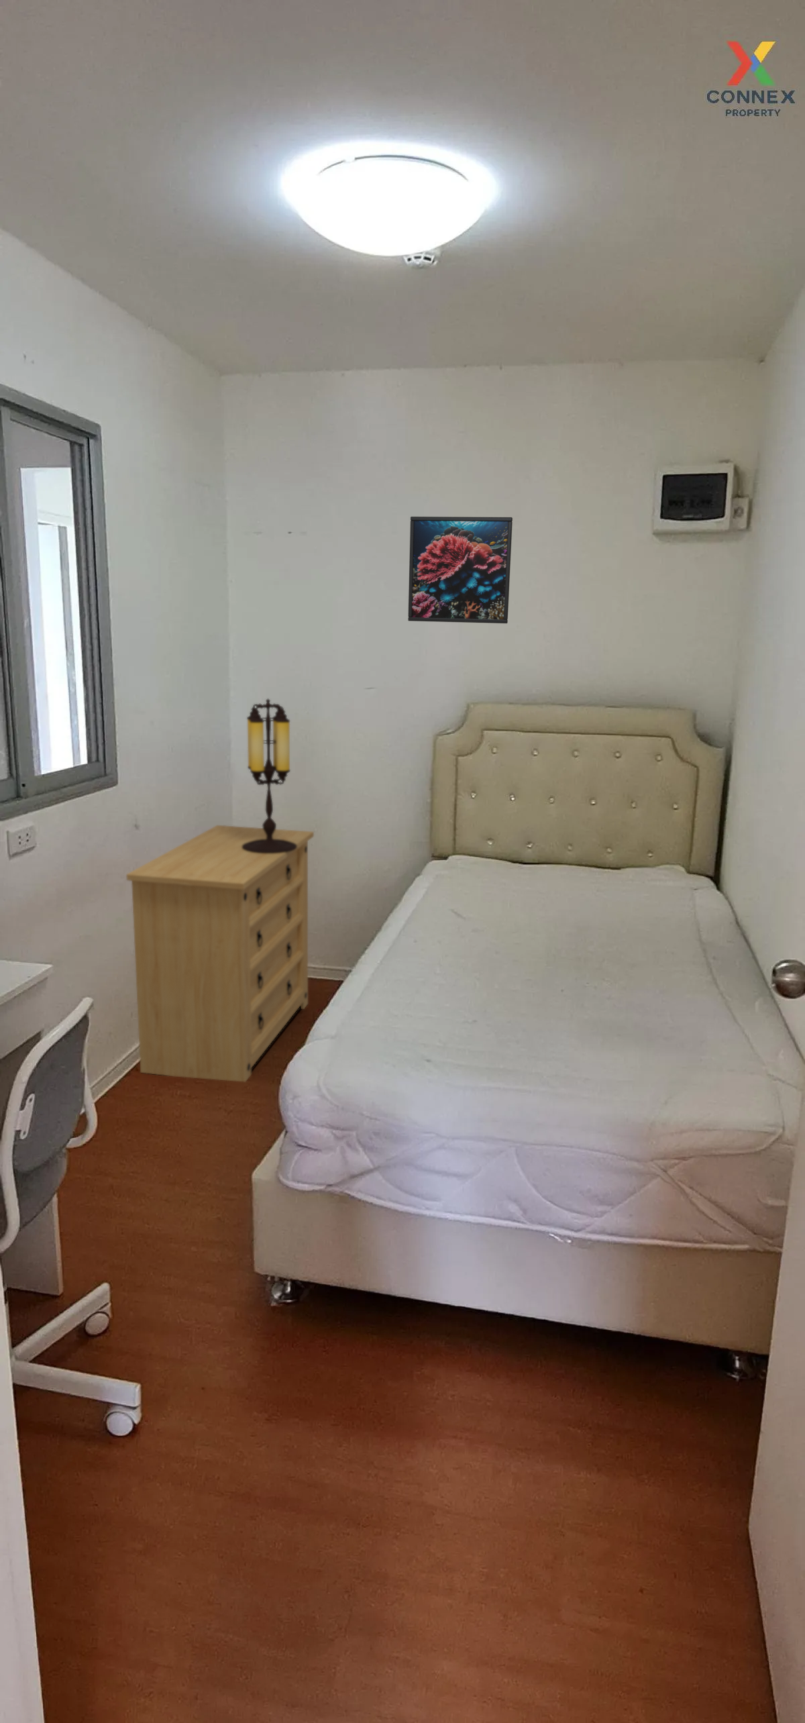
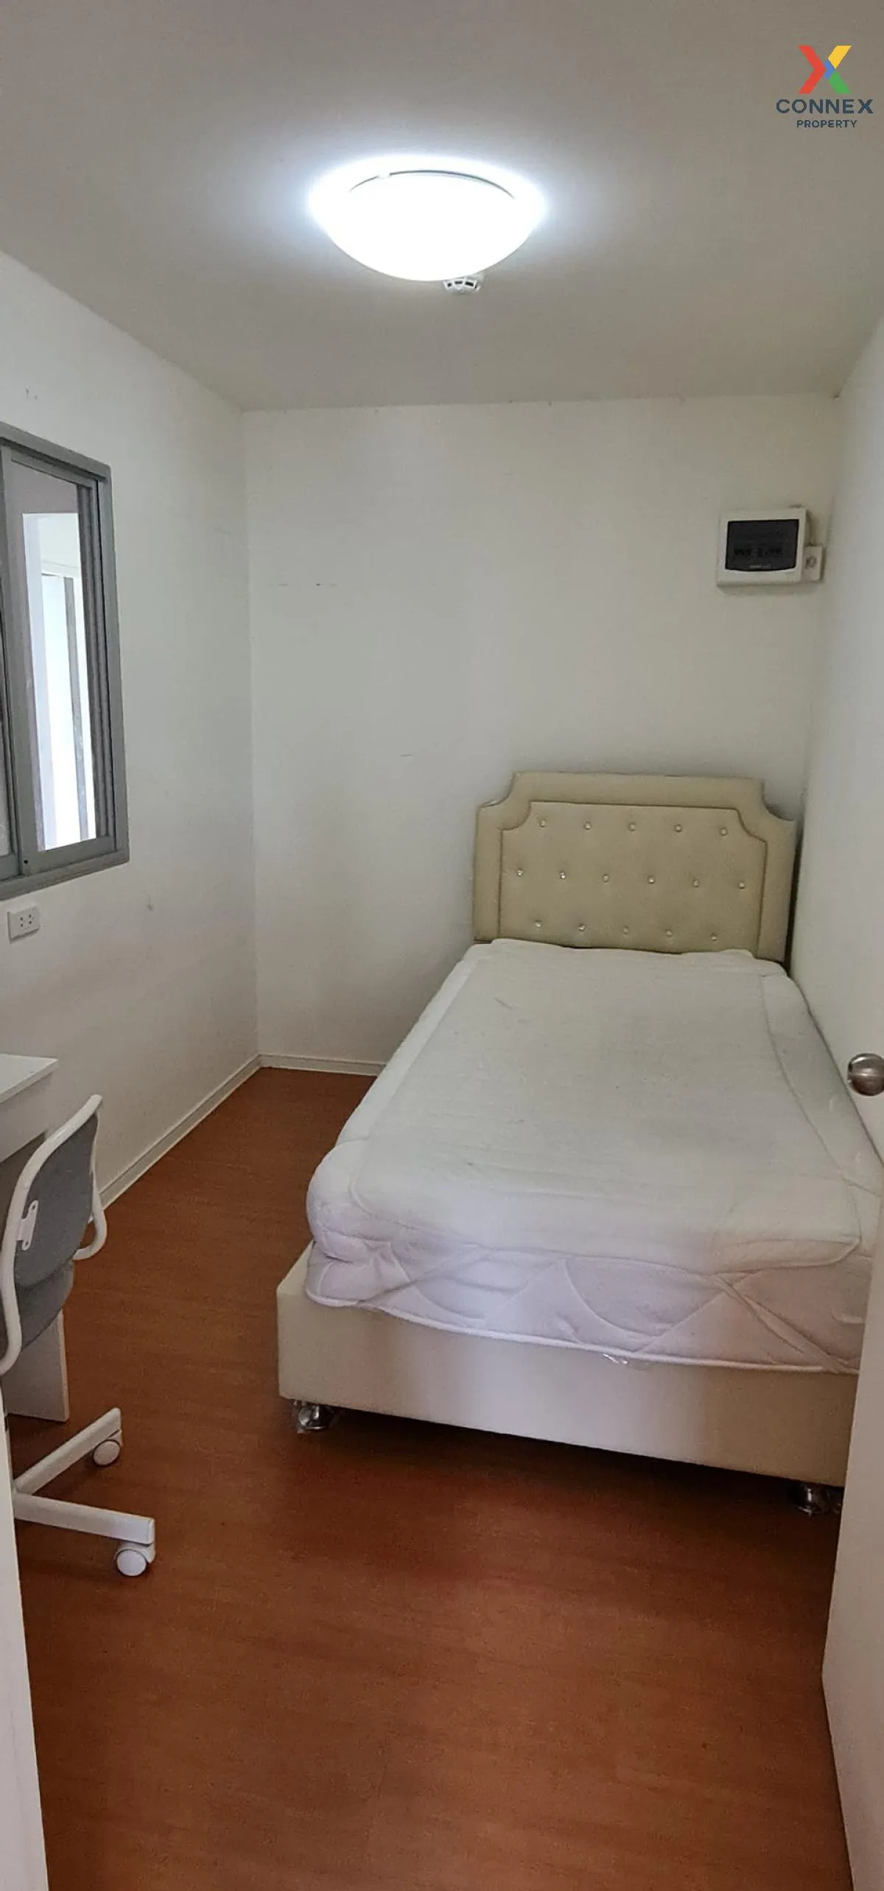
- table lamp [243,698,298,854]
- dresser [125,824,314,1082]
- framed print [407,516,513,624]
